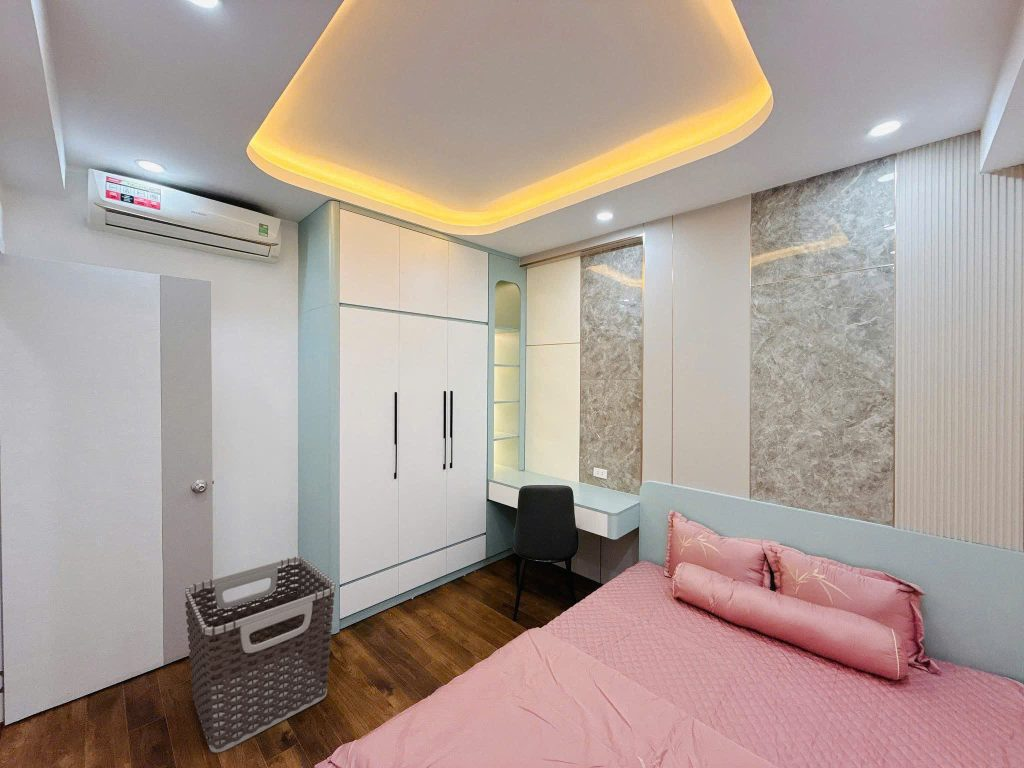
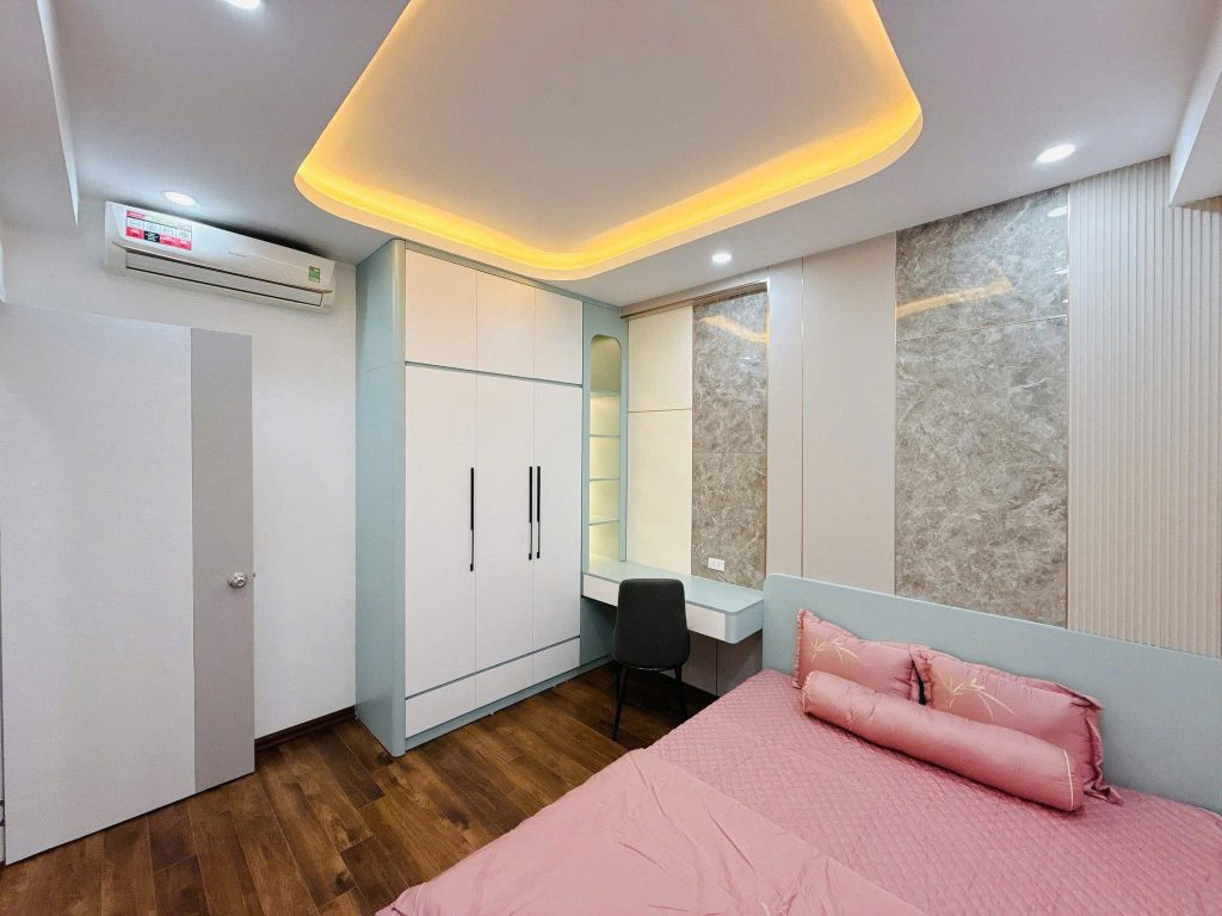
- clothes hamper [184,556,337,754]
